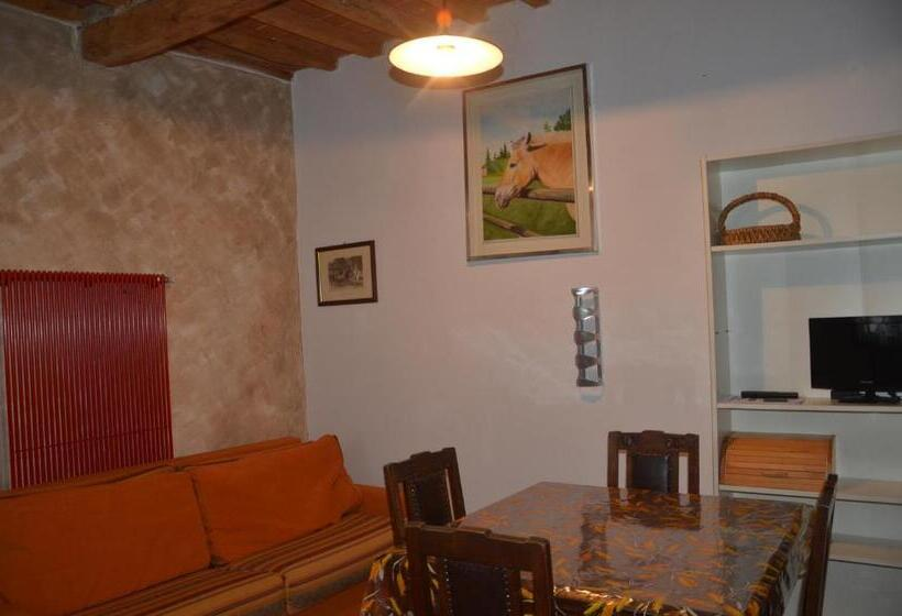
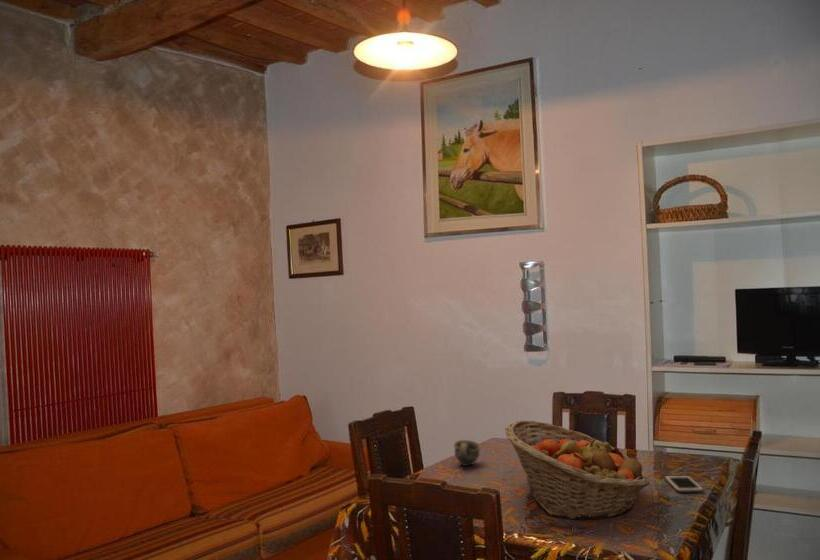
+ fruit basket [504,420,651,521]
+ cell phone [664,474,705,494]
+ cup [453,439,482,467]
